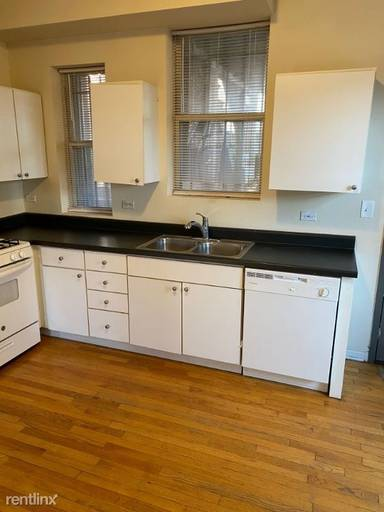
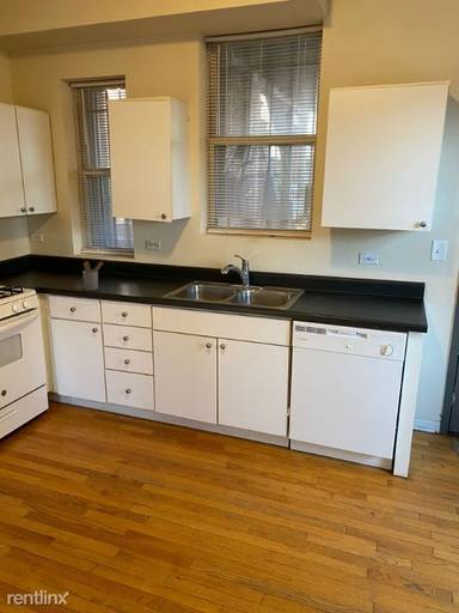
+ utensil holder [81,260,104,292]
